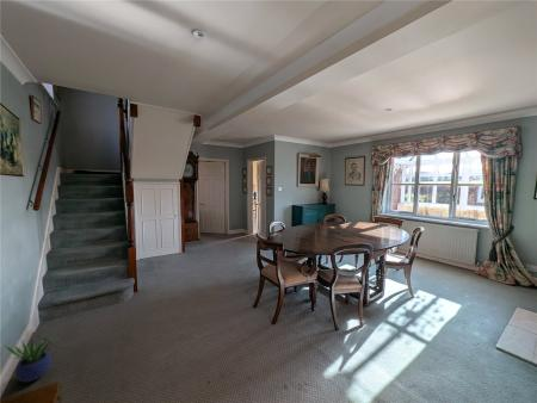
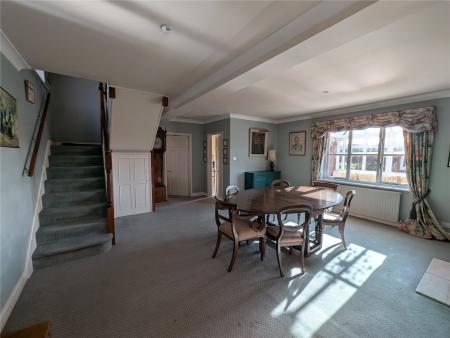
- potted plant [5,330,56,383]
